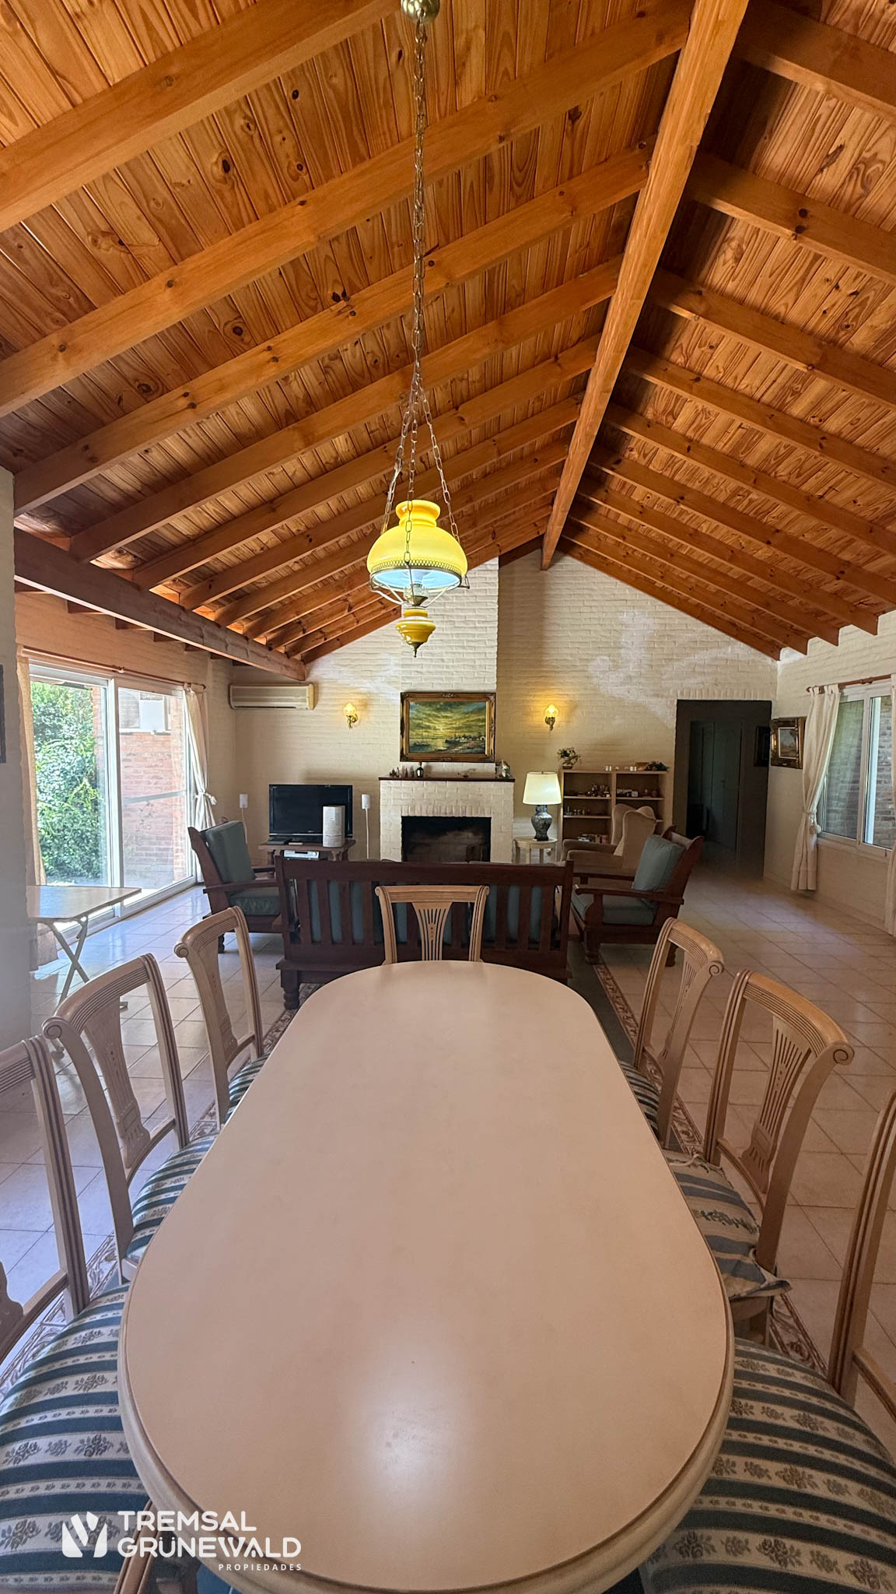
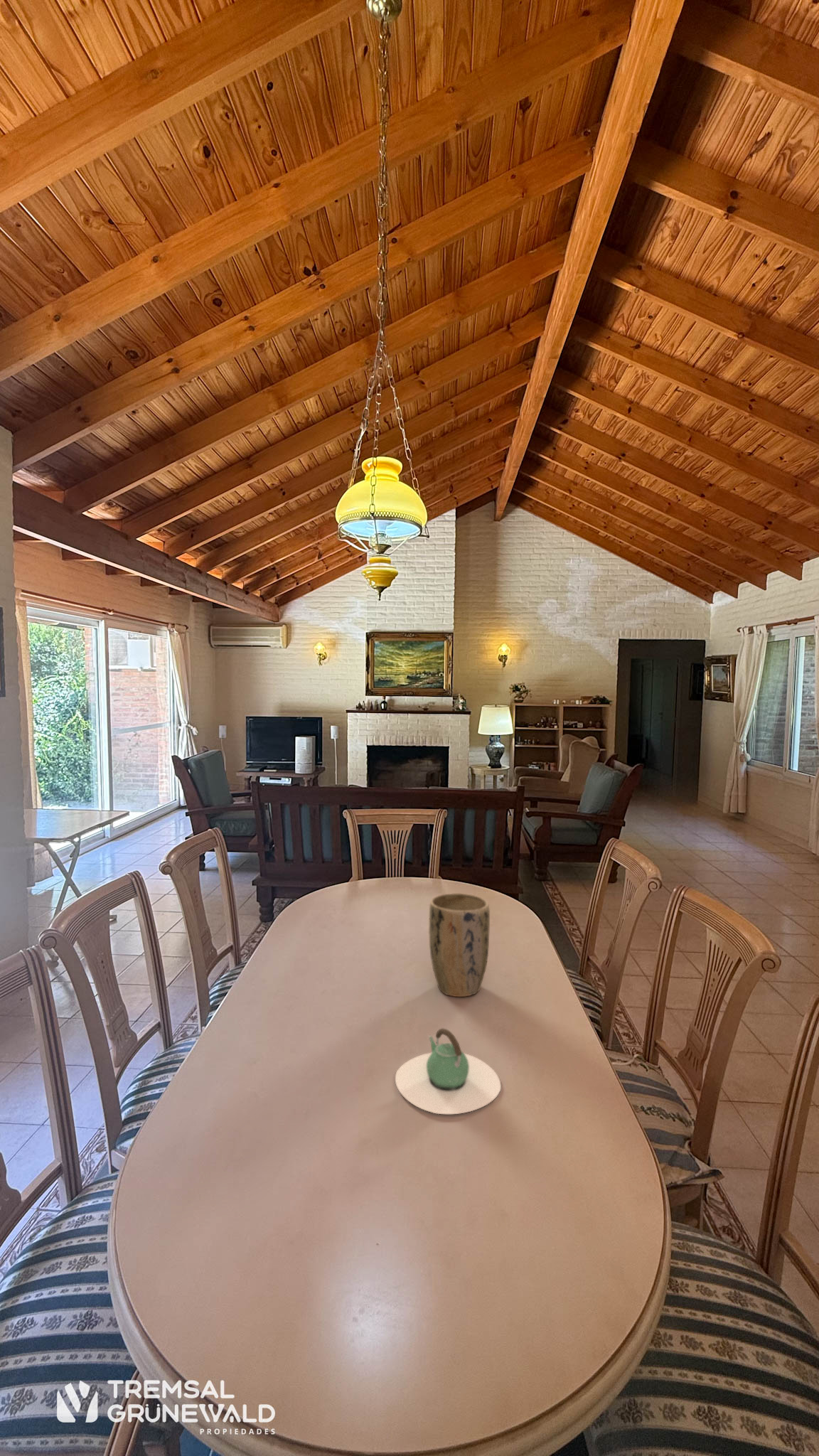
+ teapot [395,1027,501,1115]
+ plant pot [428,892,491,997]
